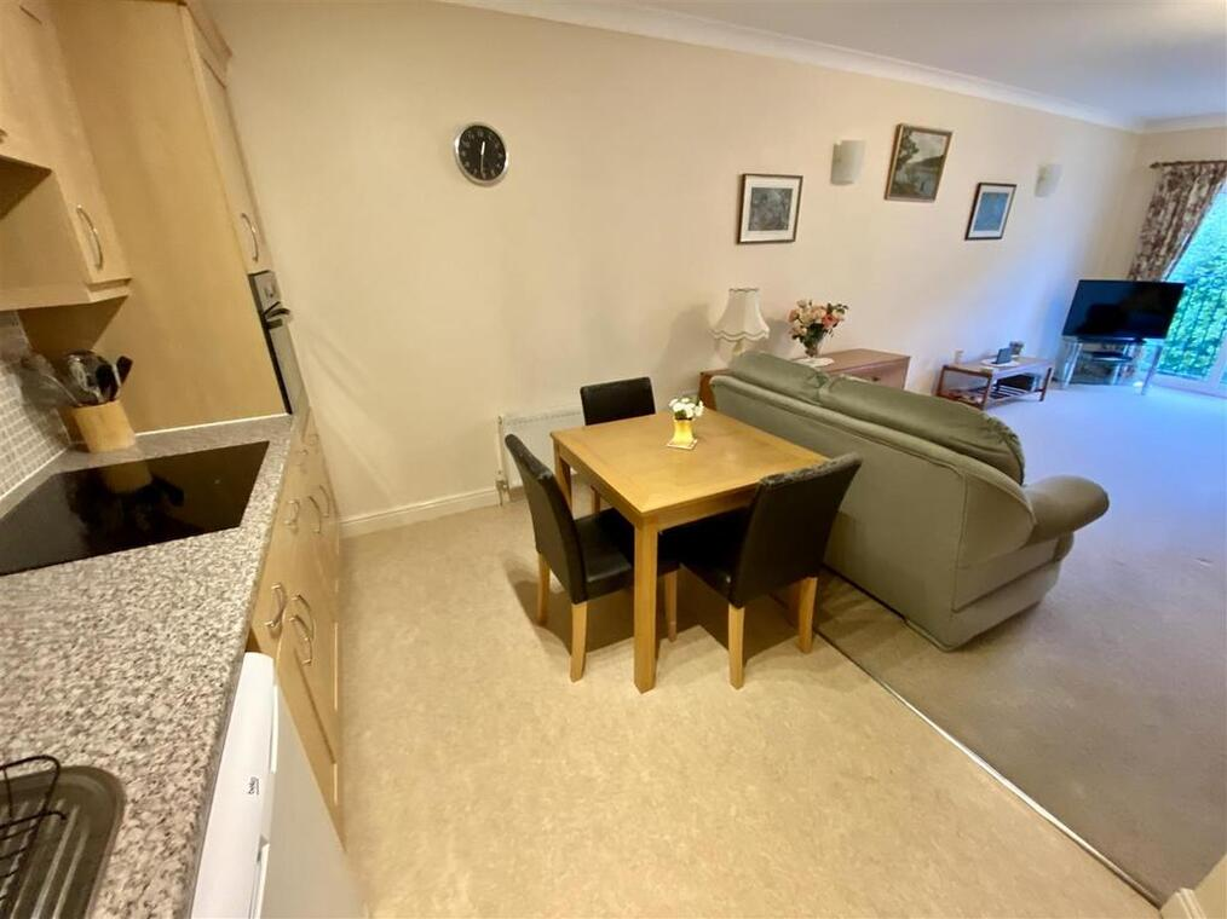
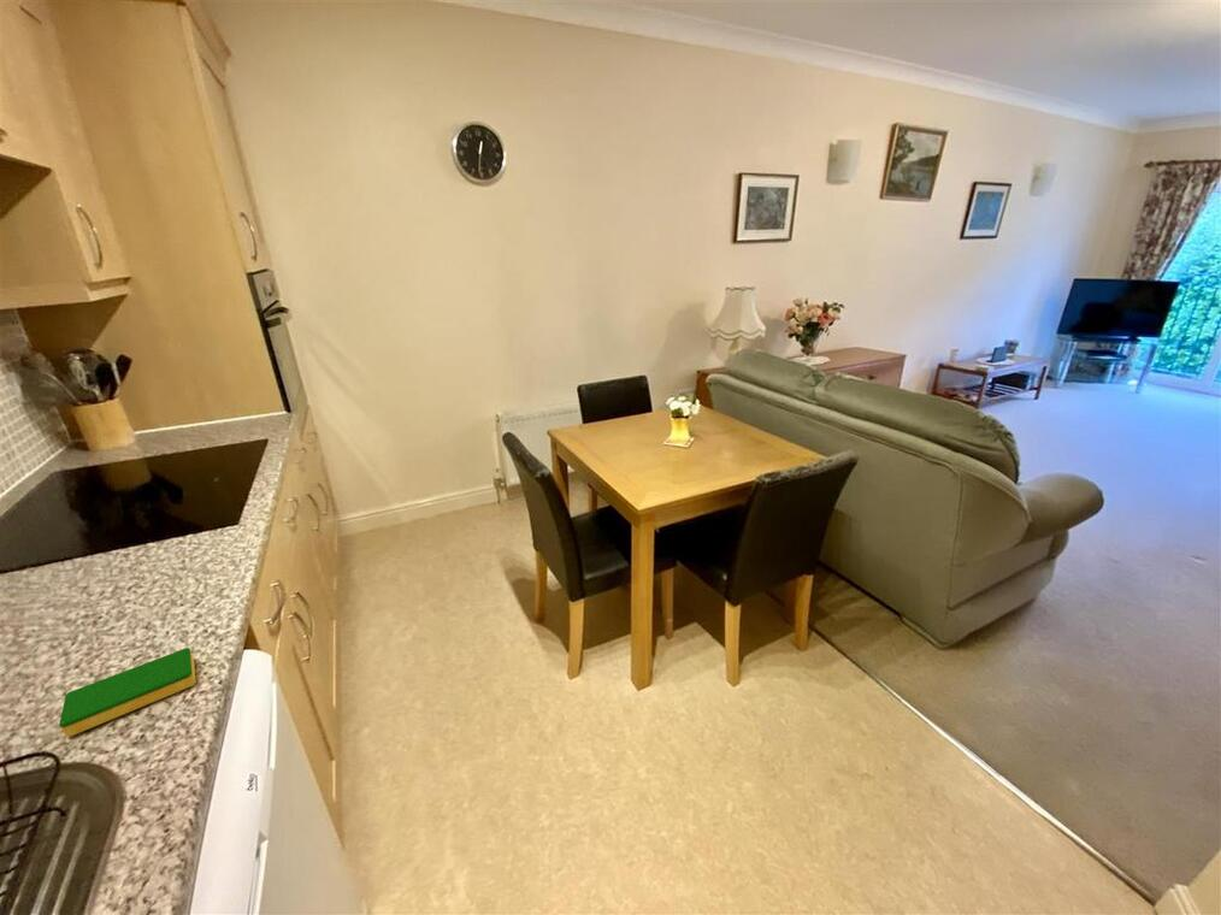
+ dish sponge [58,647,197,738]
